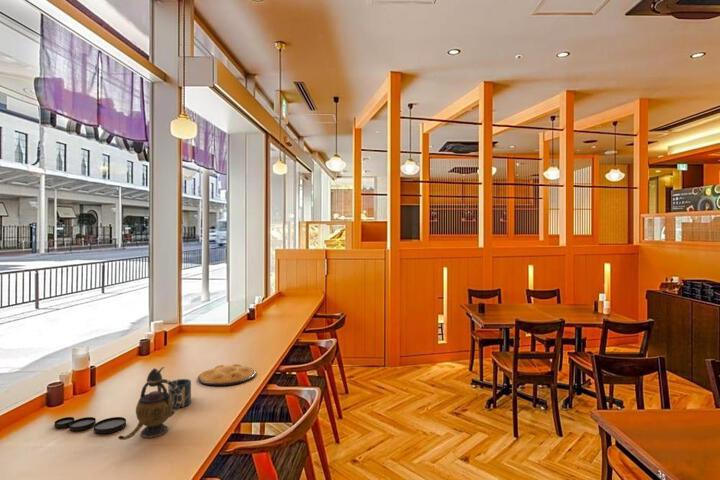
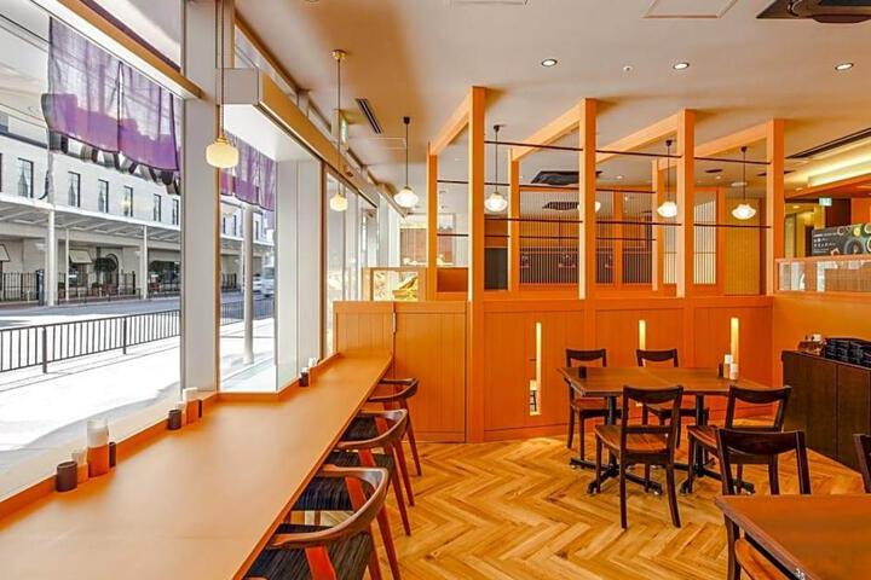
- plate [197,363,257,386]
- plate [53,416,127,434]
- cup [167,378,192,409]
- teapot [117,366,182,441]
